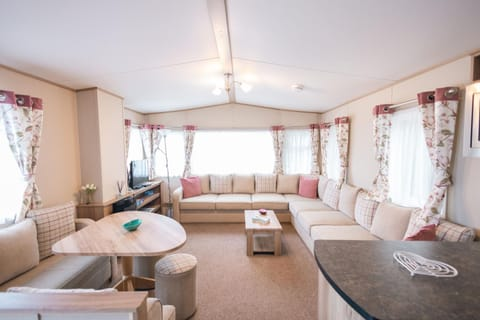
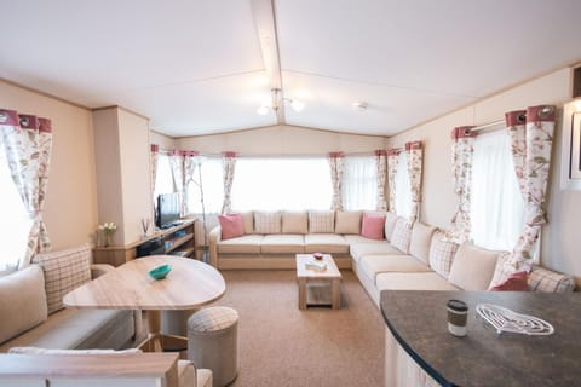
+ coffee cup [445,298,470,337]
